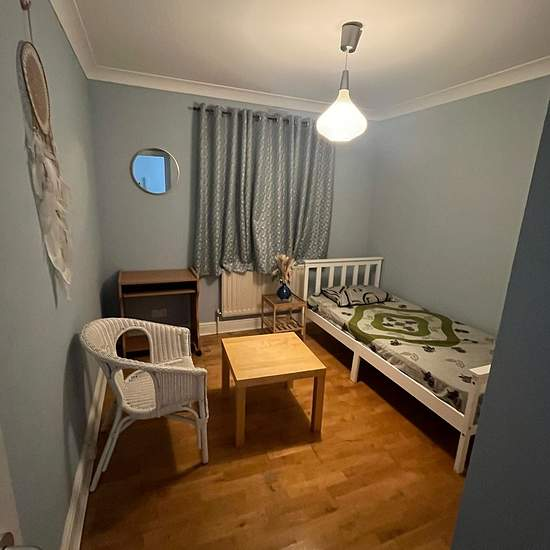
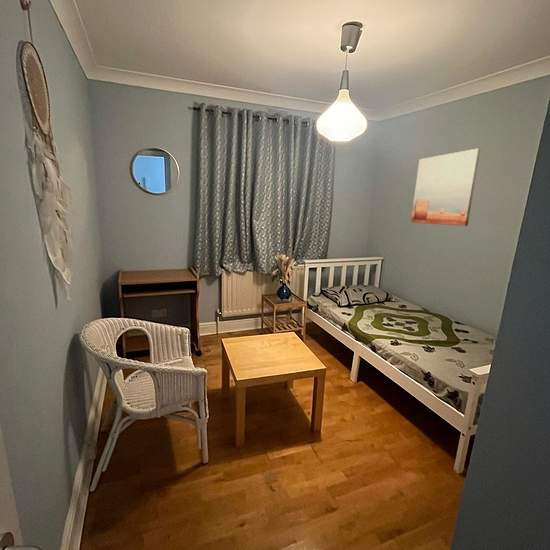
+ wall art [410,147,481,227]
